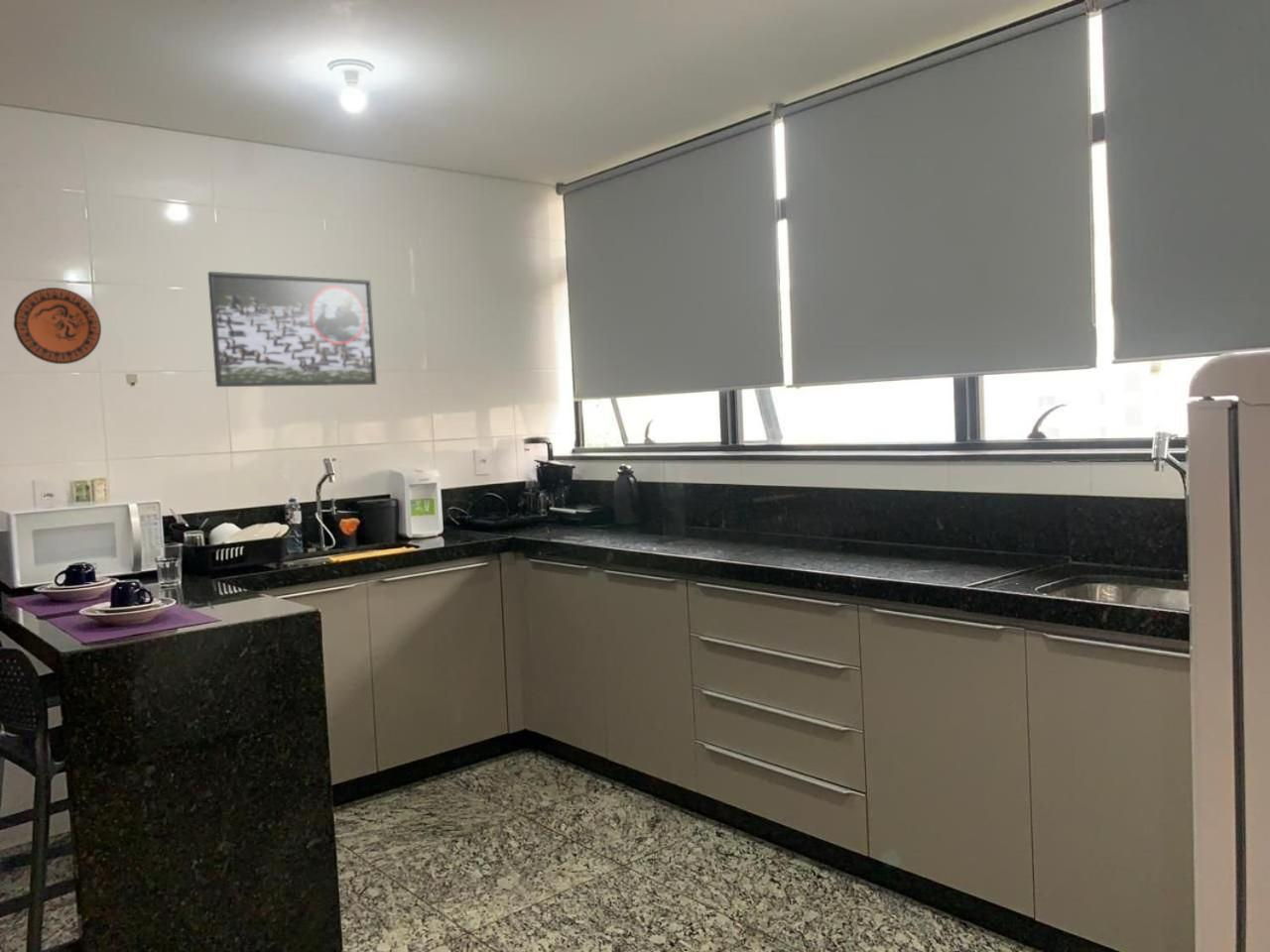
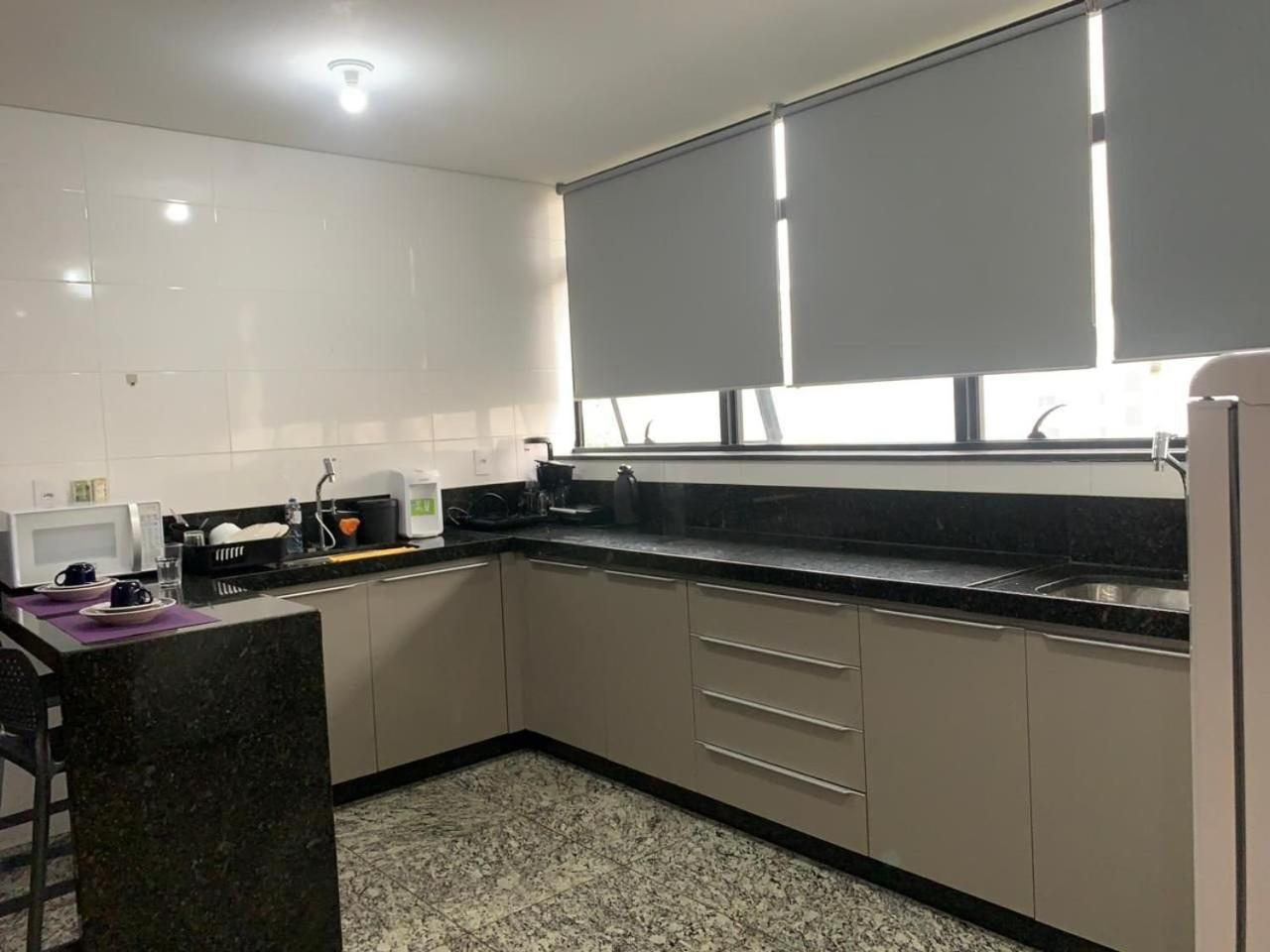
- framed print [207,271,378,388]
- decorative plate [13,287,102,365]
